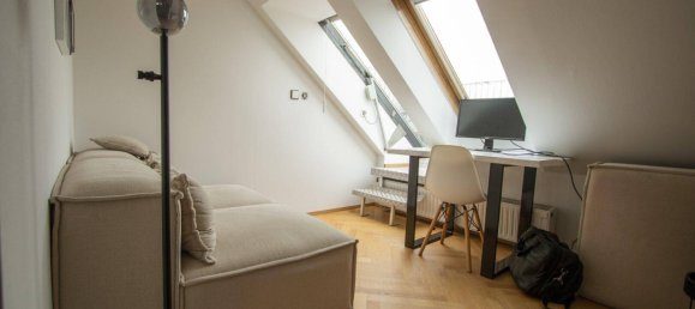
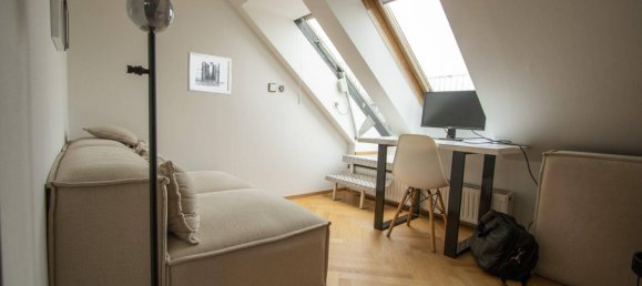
+ wall art [186,51,233,95]
